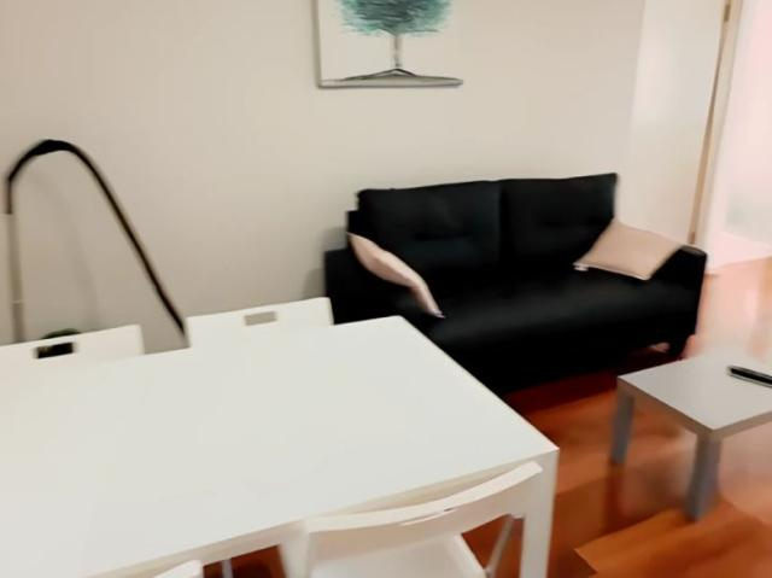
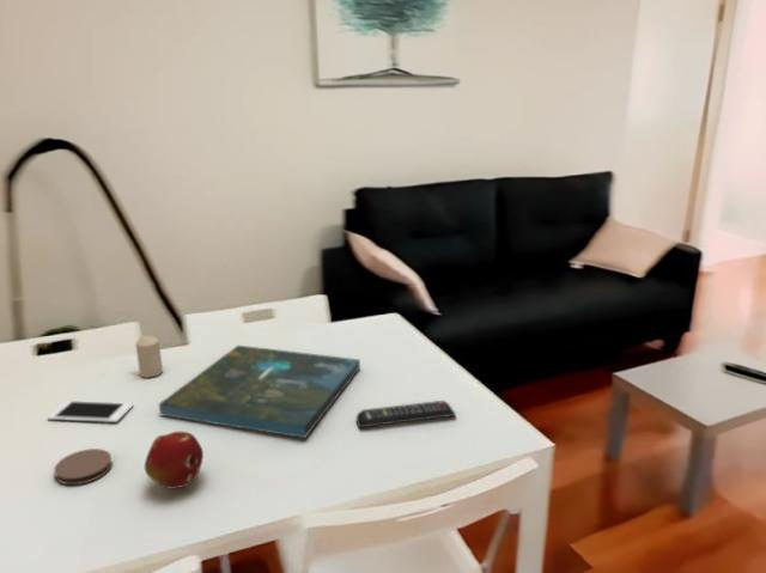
+ coaster [53,447,114,486]
+ board game [158,345,361,439]
+ candle [134,334,164,378]
+ fruit [144,431,205,490]
+ remote control [355,400,457,428]
+ cell phone [47,400,134,423]
